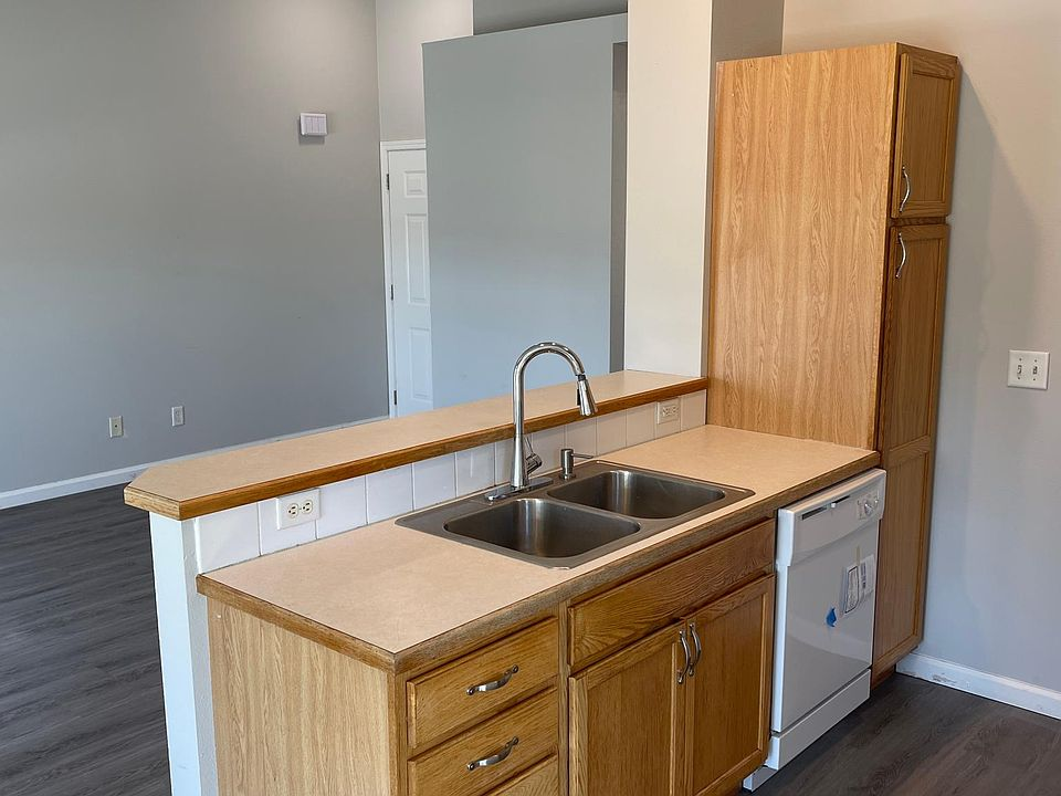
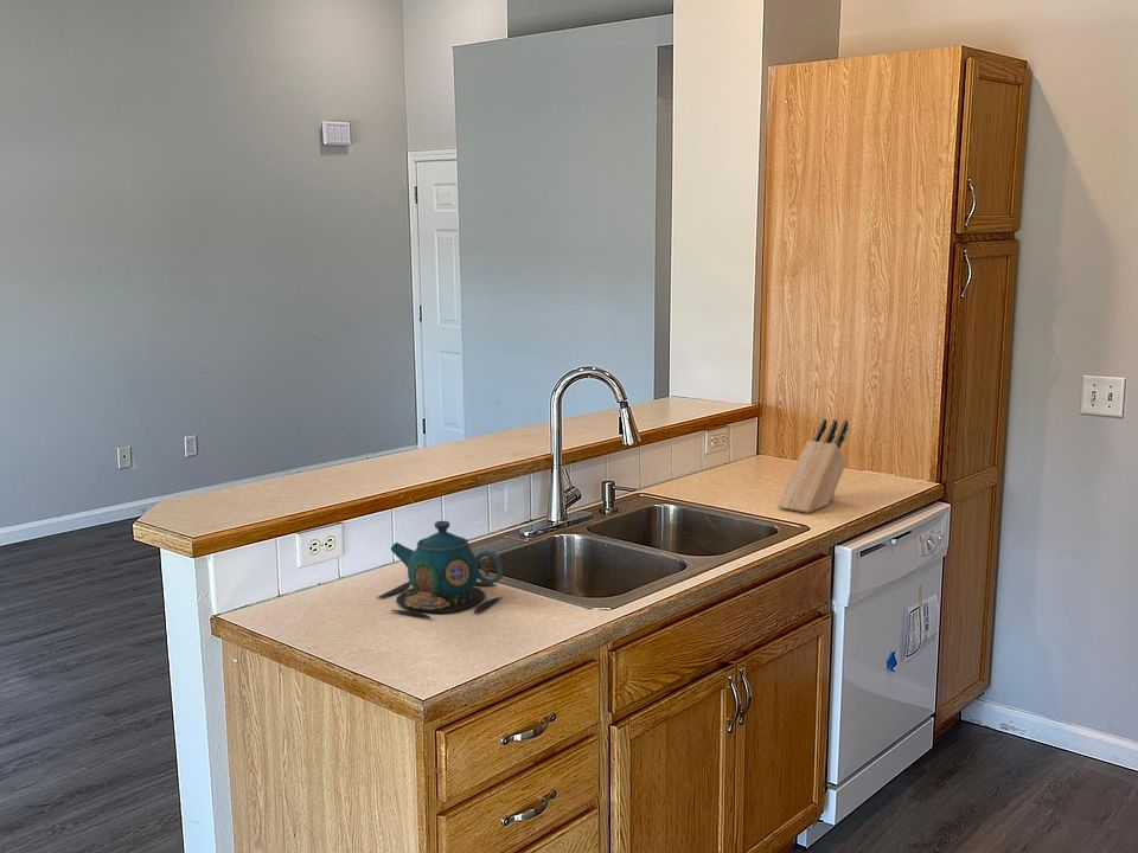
+ knife block [776,418,849,514]
+ teapot [375,520,505,618]
